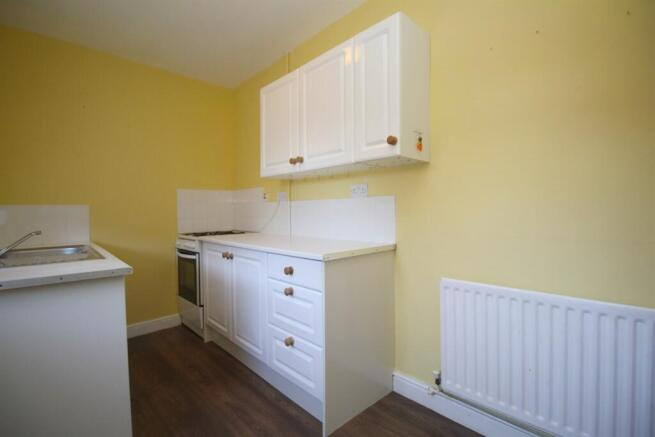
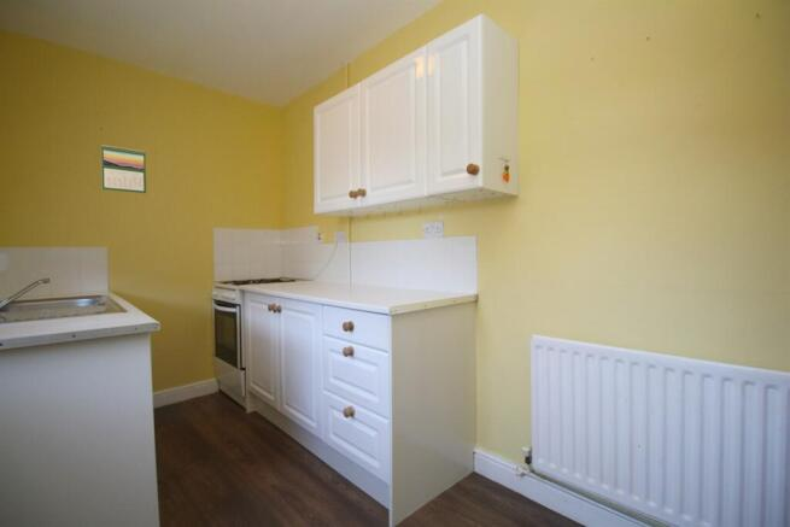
+ calendar [100,144,147,194]
